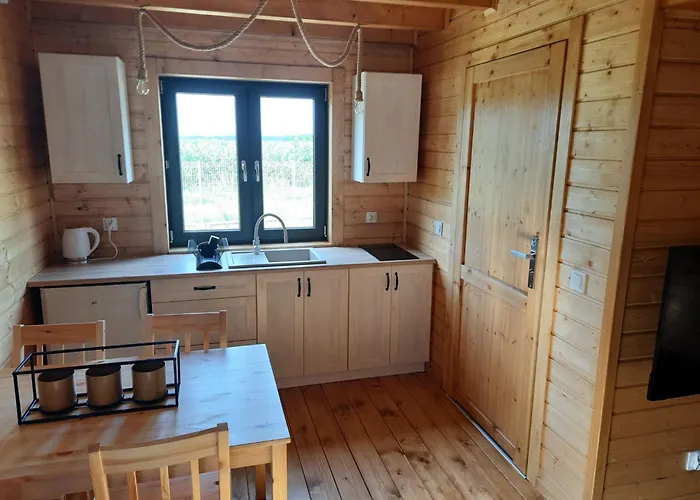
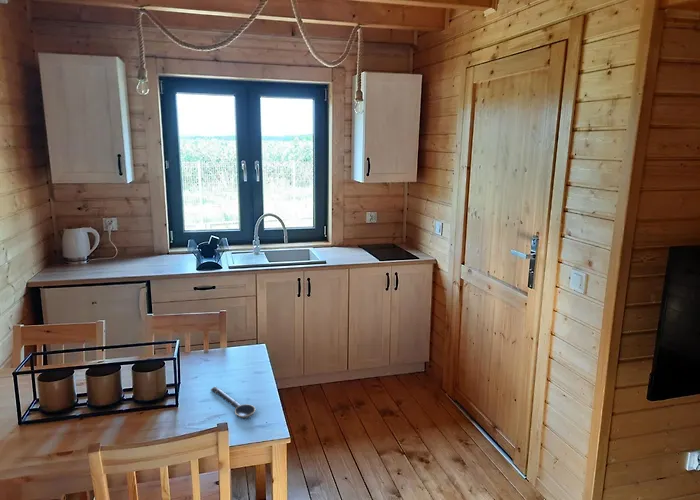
+ spoon [210,386,257,419]
